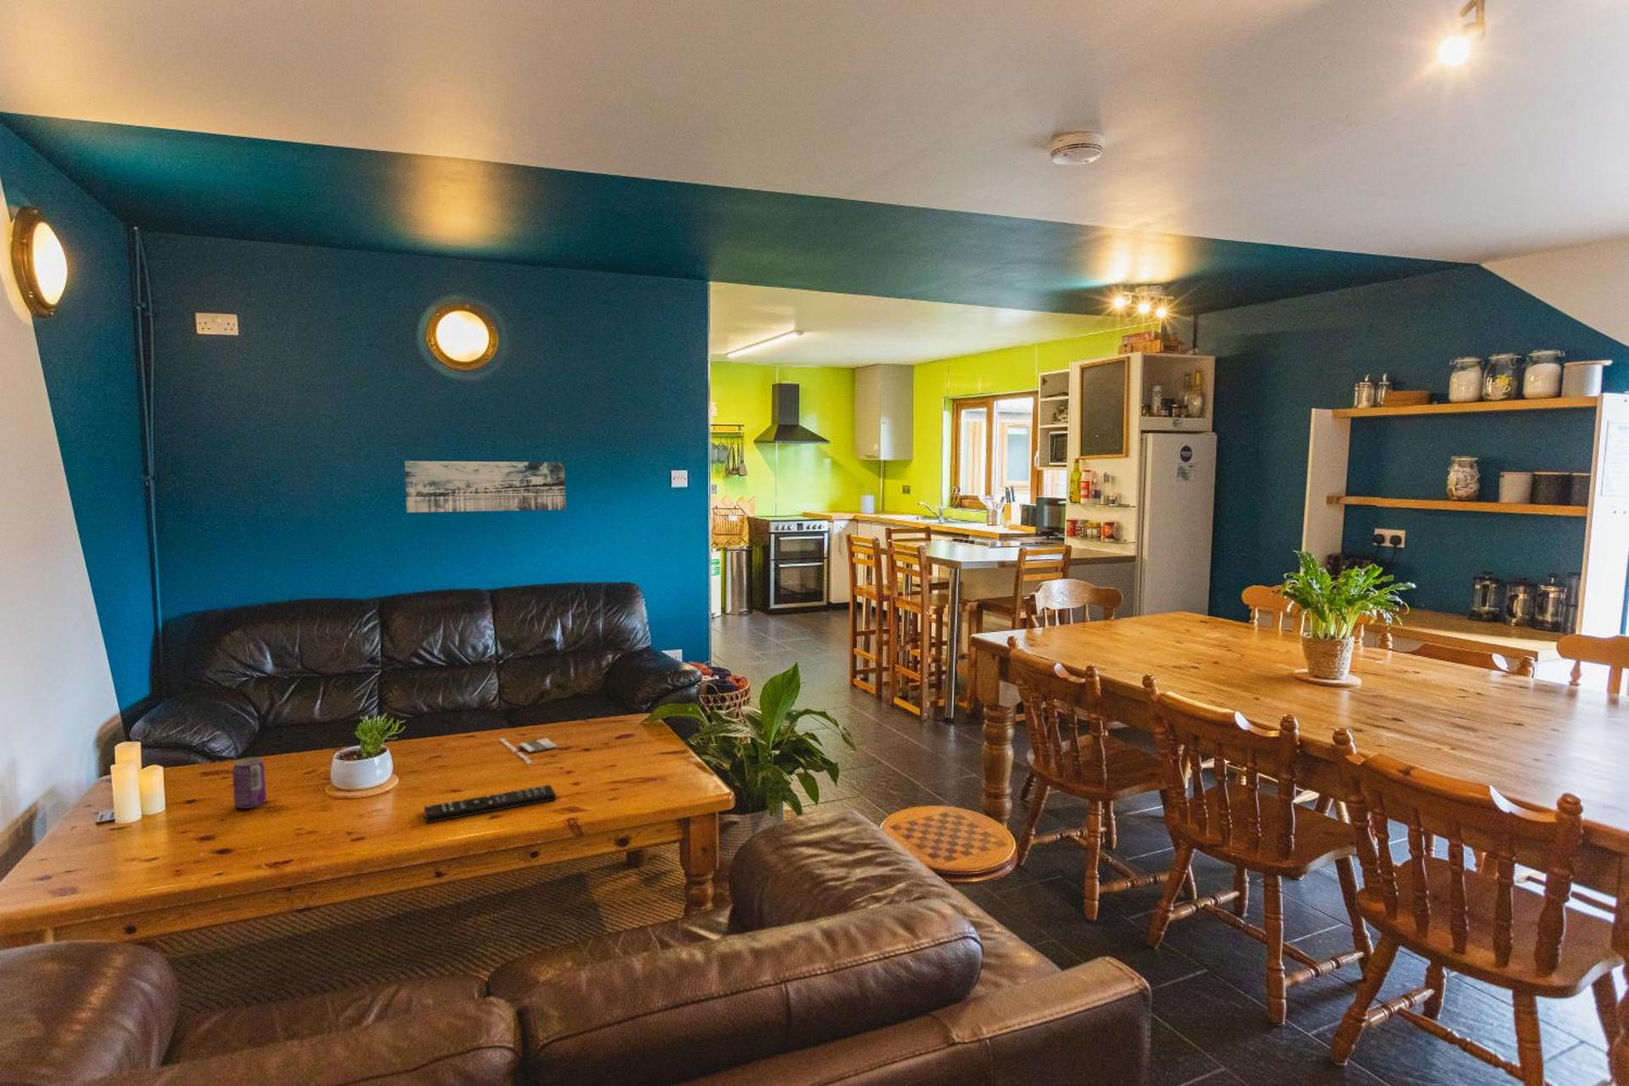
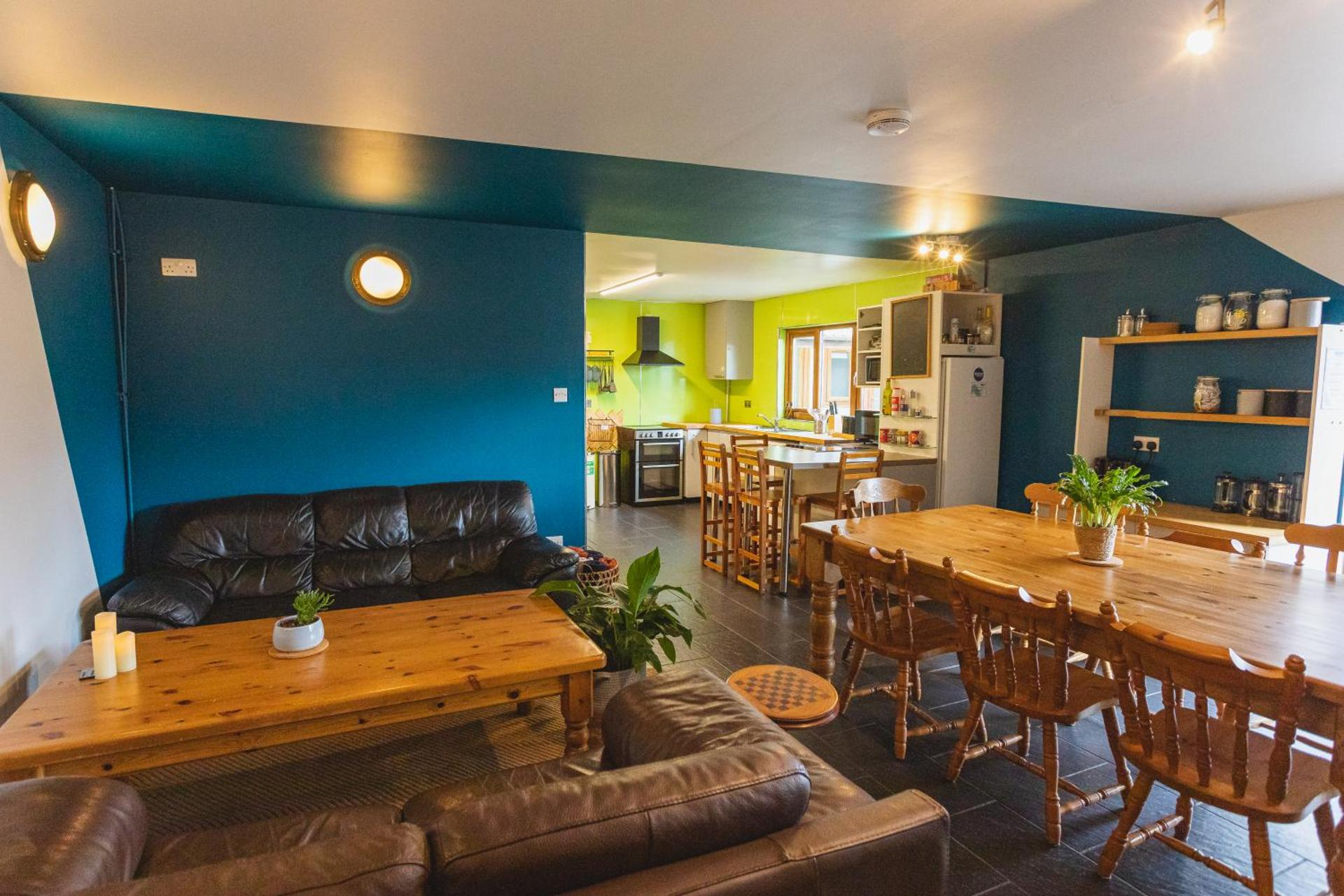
- magazine [498,737,559,765]
- wall art [404,461,567,513]
- beverage can [232,756,268,810]
- remote control [423,784,556,824]
